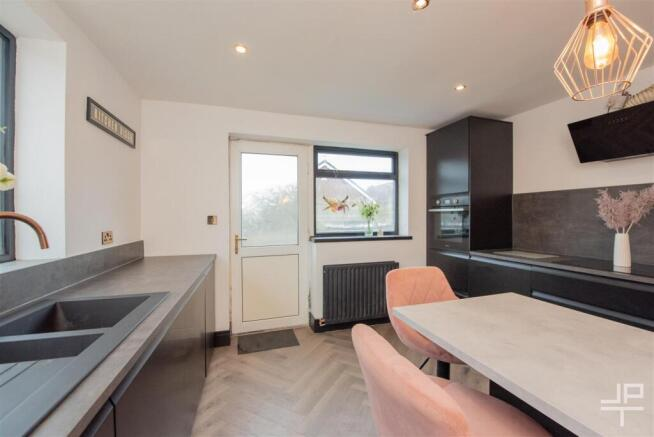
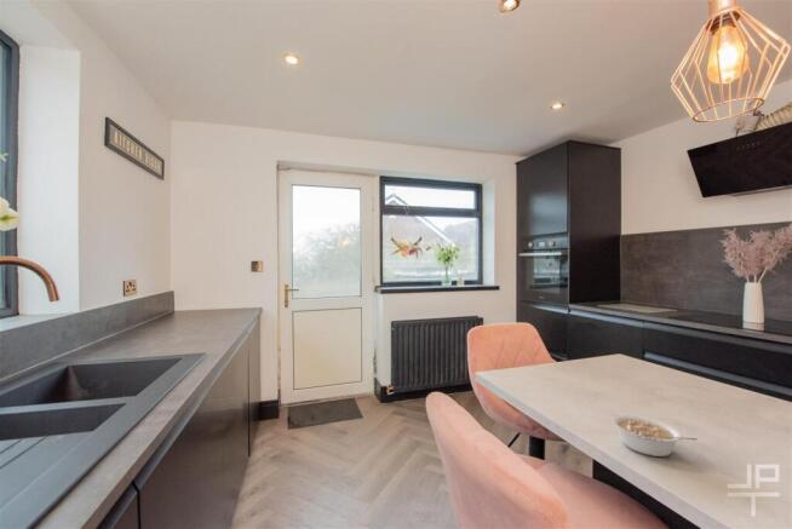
+ legume [610,414,699,458]
